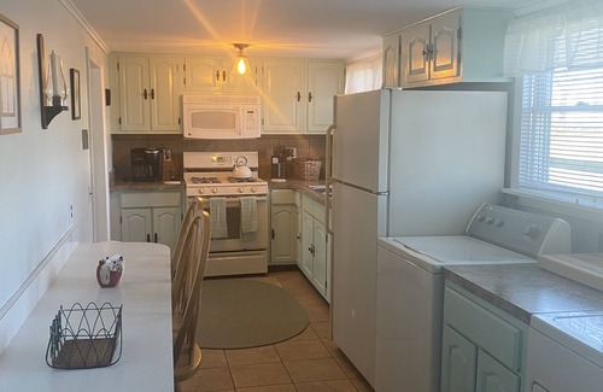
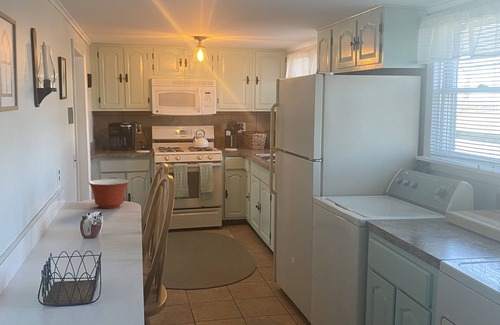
+ mixing bowl [87,178,130,209]
